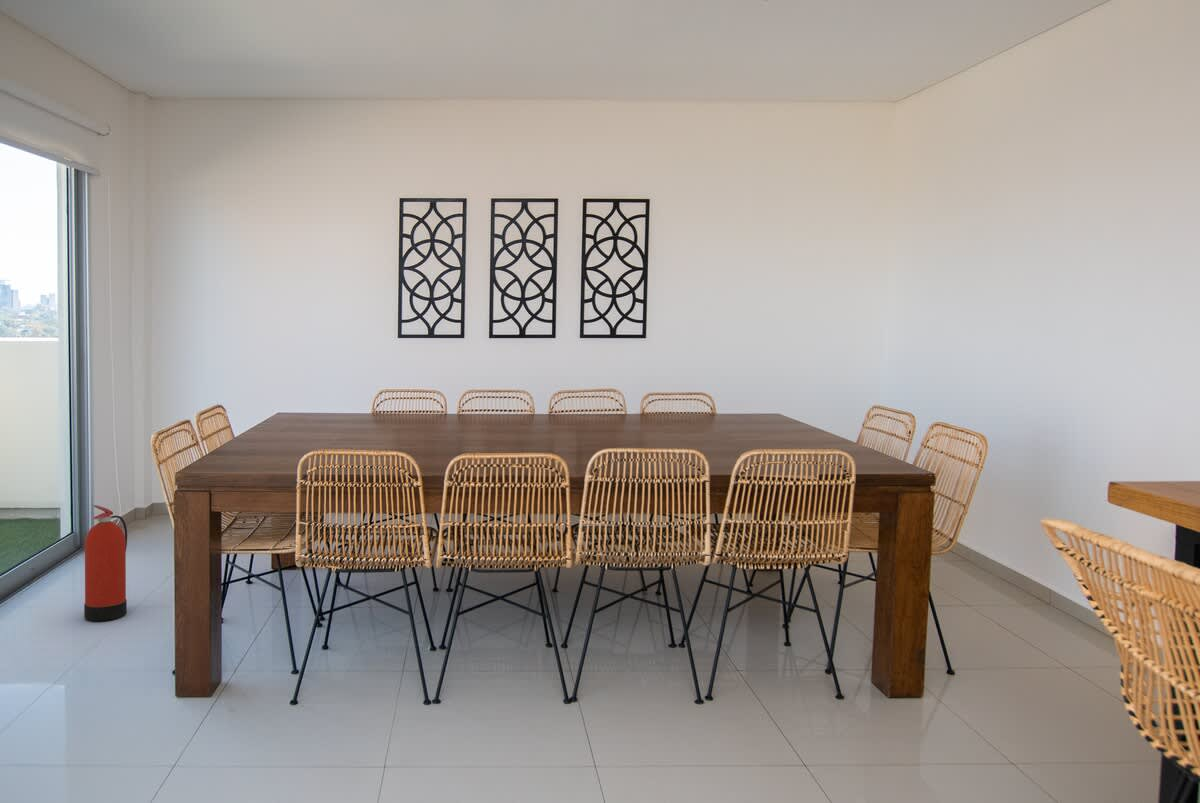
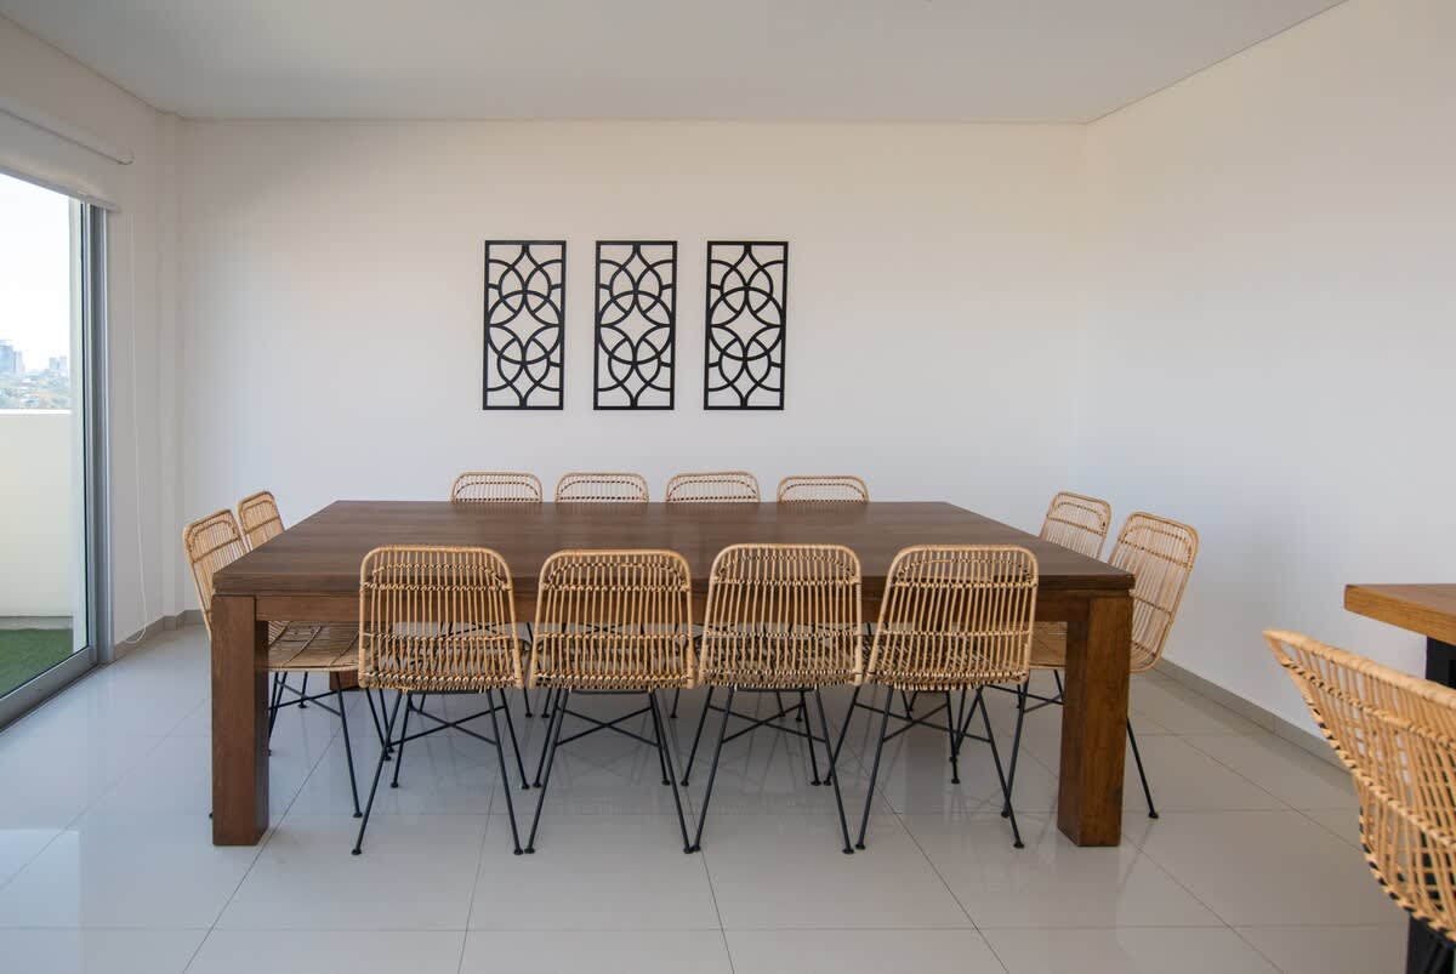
- fire extinguisher [83,504,128,621]
